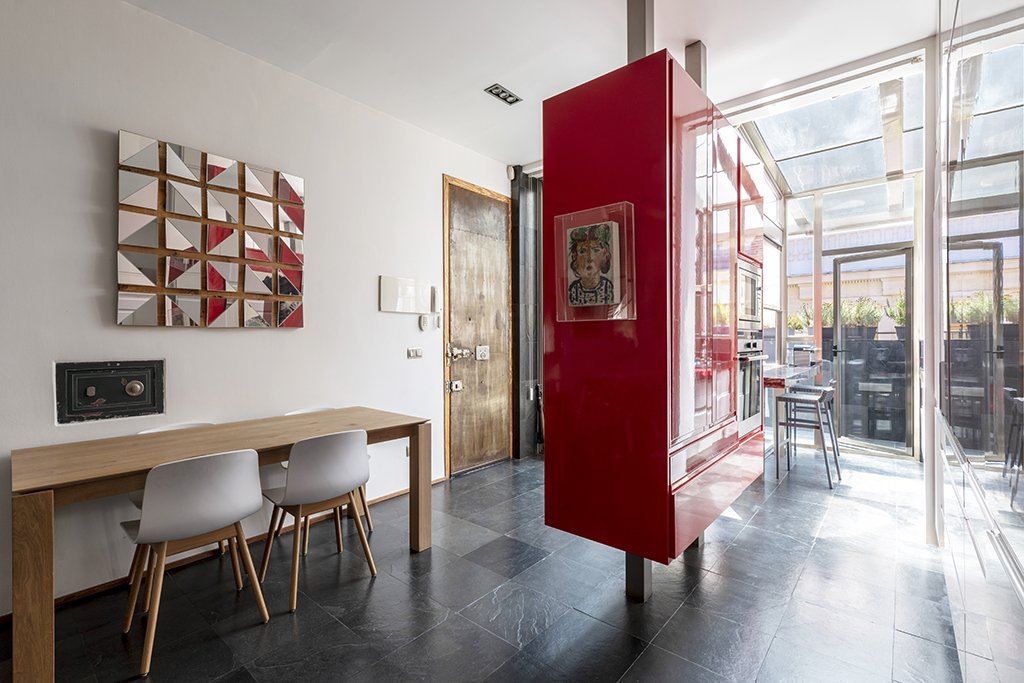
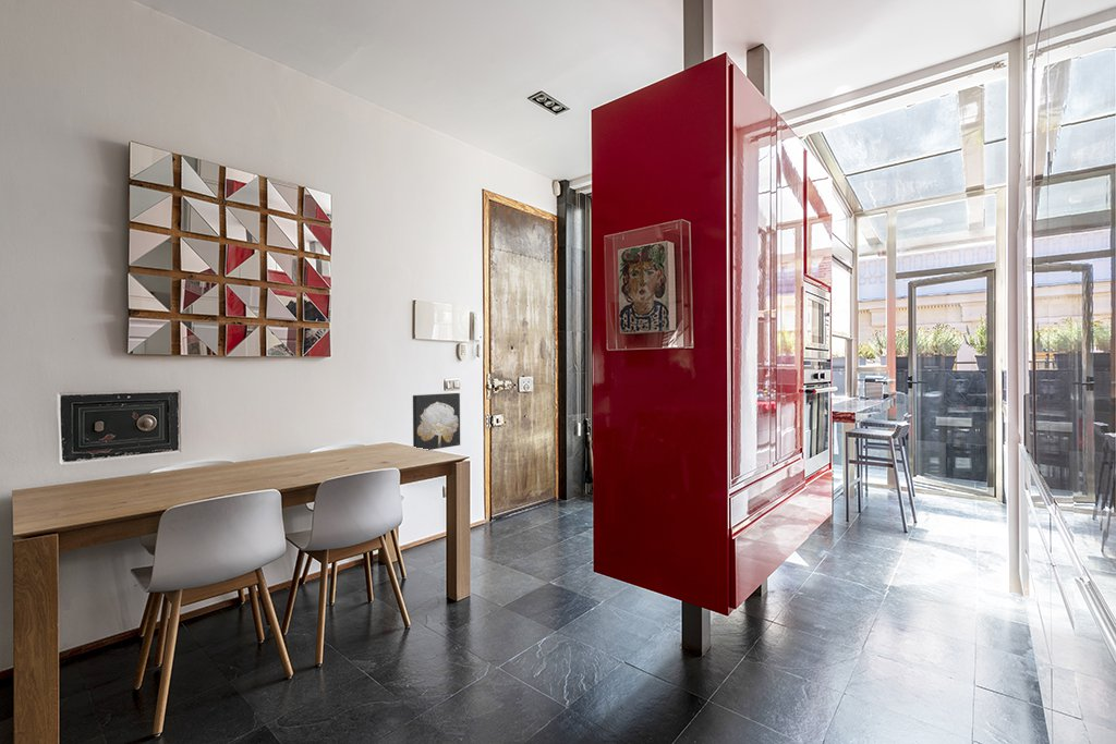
+ wall art [412,392,461,451]
